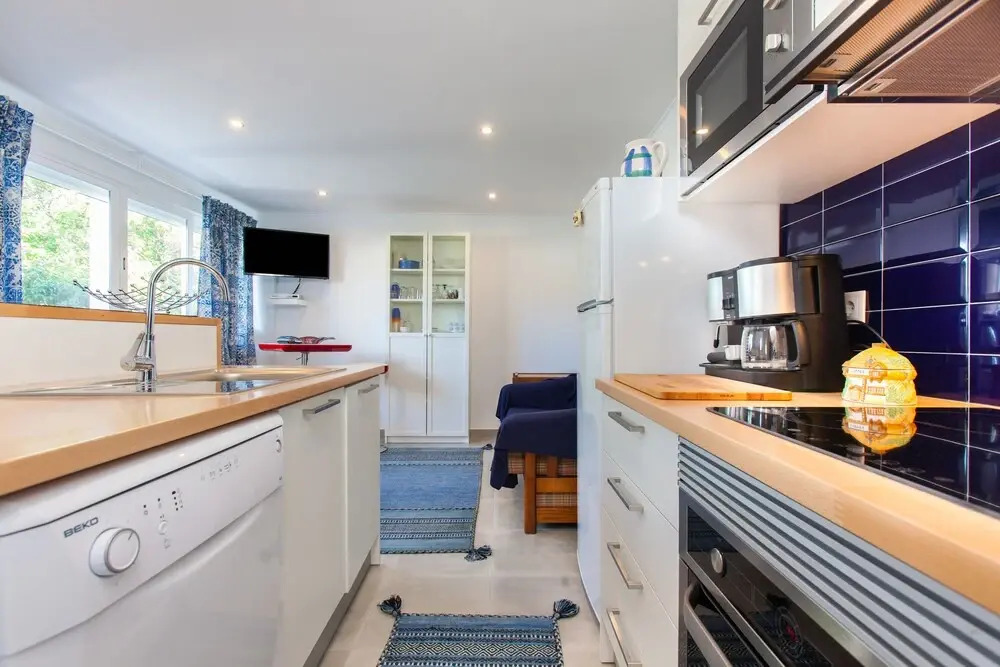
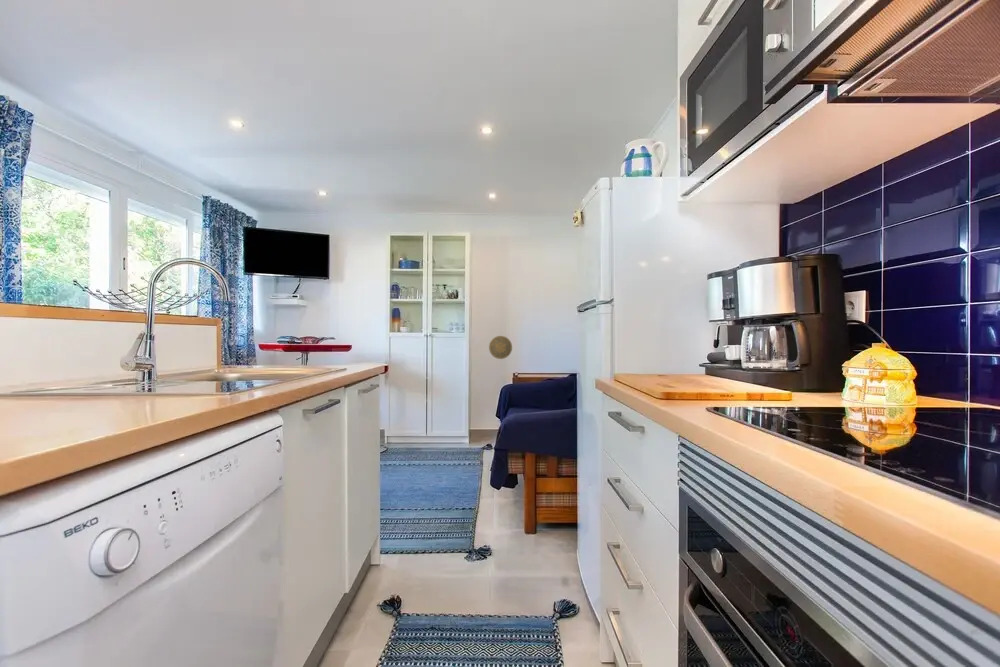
+ decorative plate [488,335,513,360]
